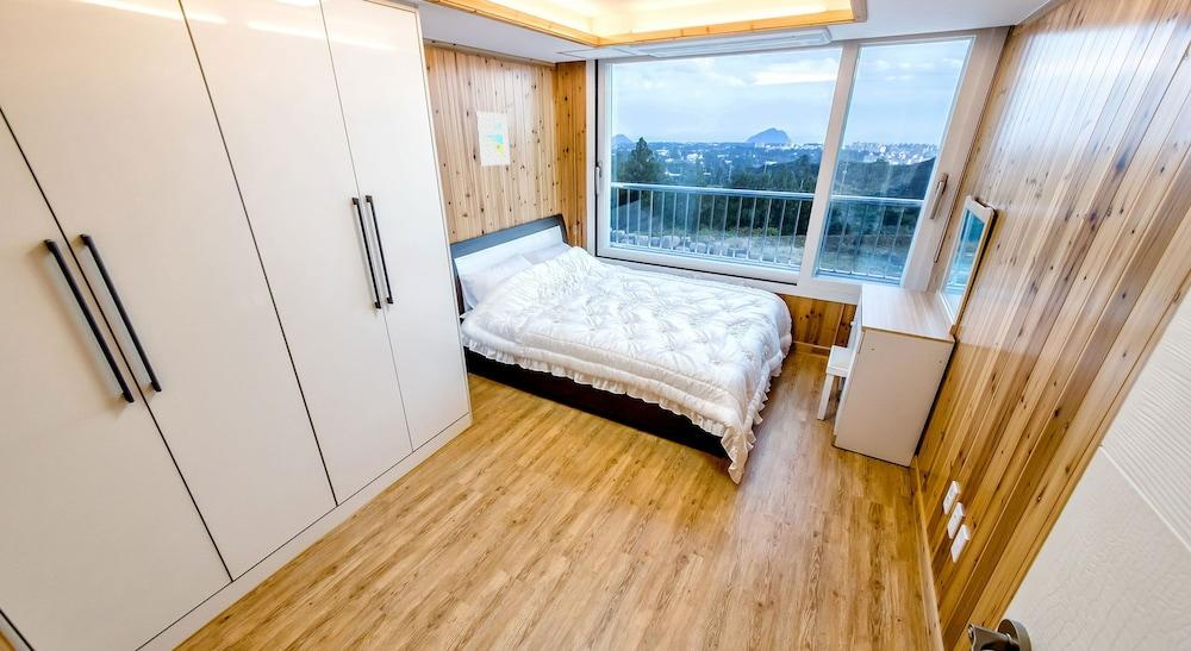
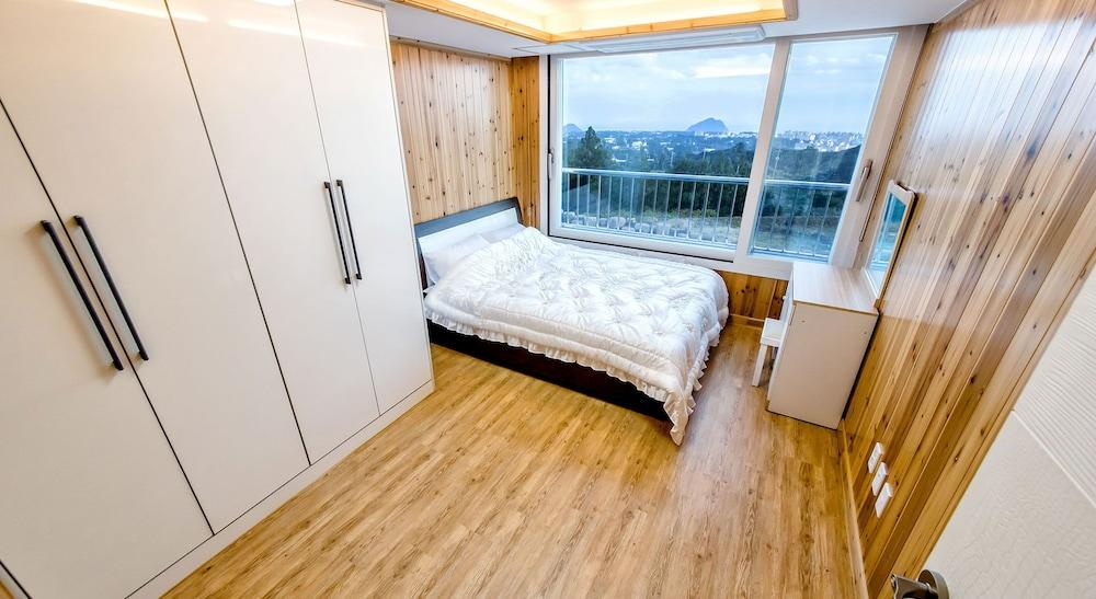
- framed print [474,111,511,167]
